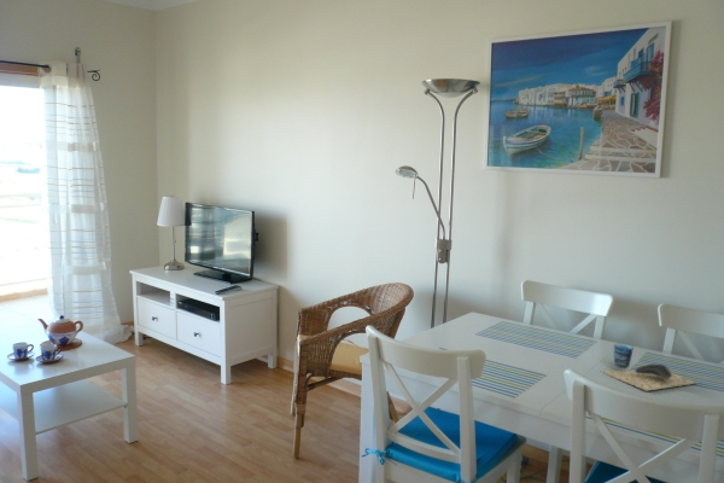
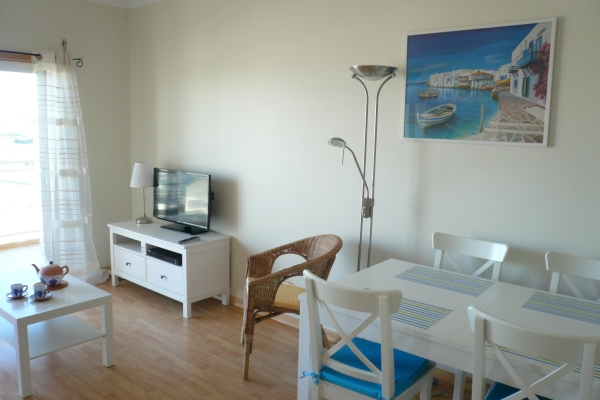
- cup [601,343,697,391]
